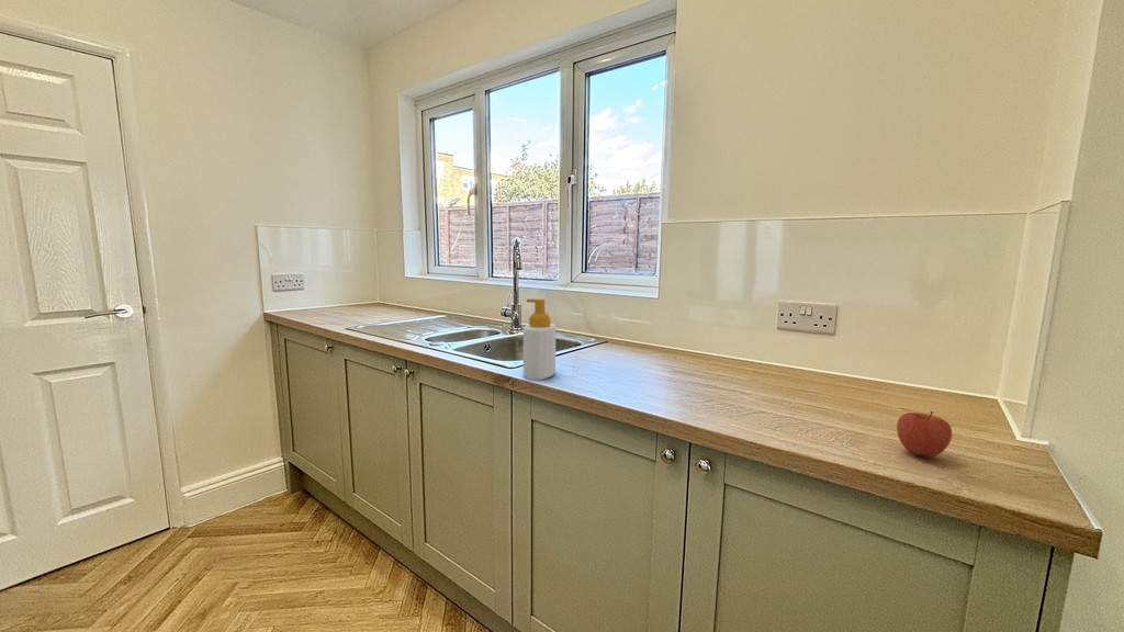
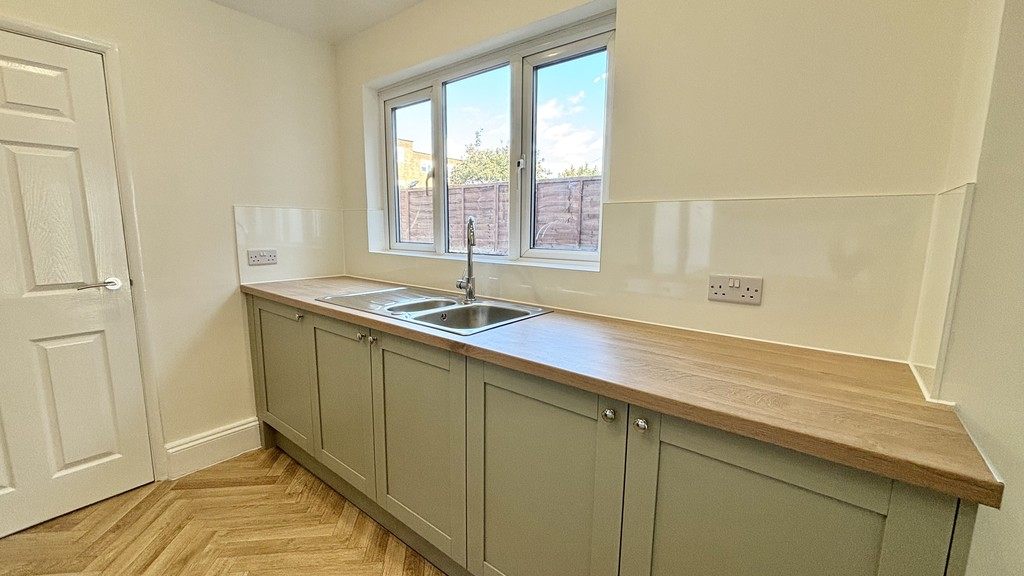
- soap bottle [522,297,557,381]
- apple [896,410,953,459]
